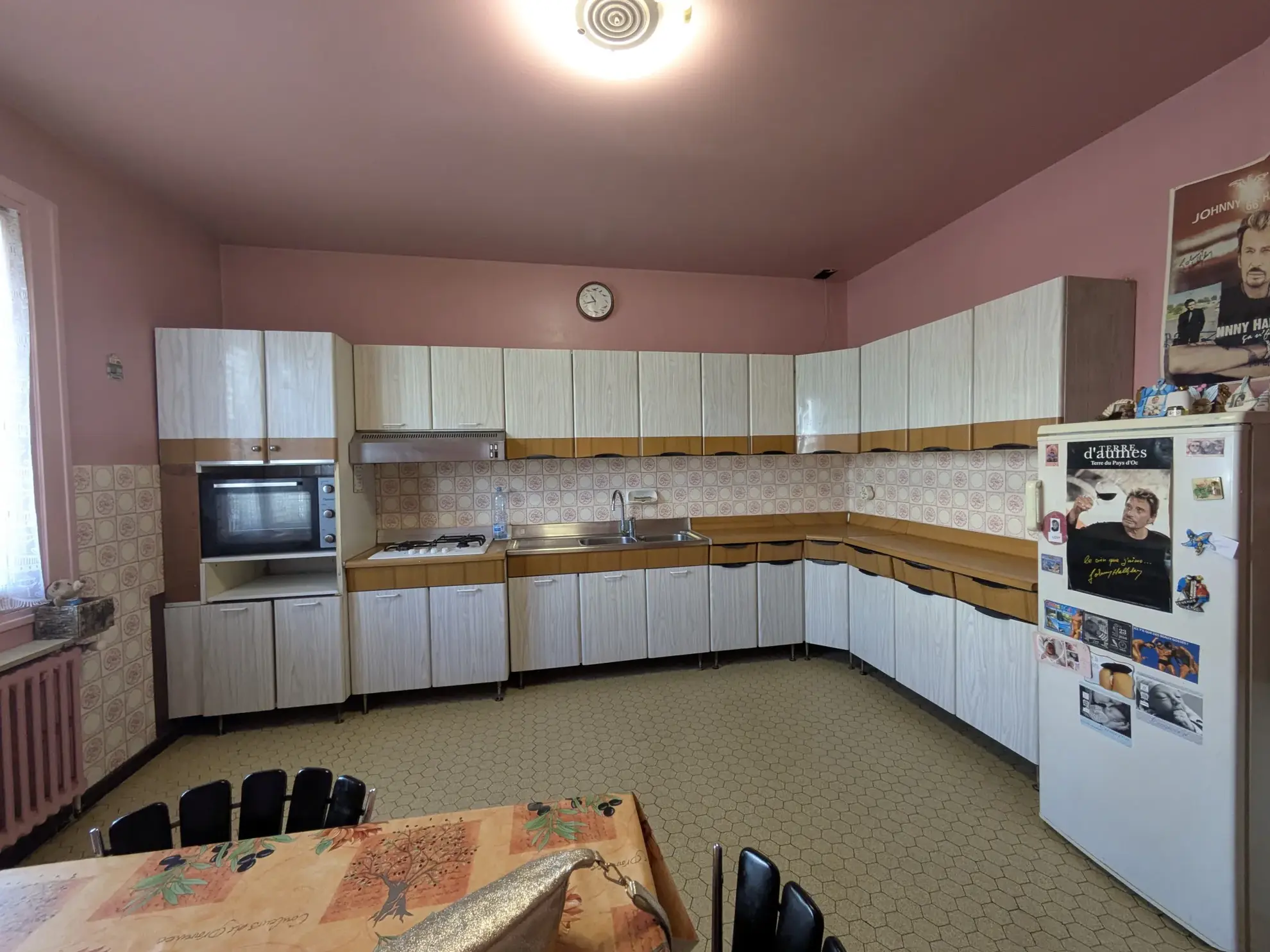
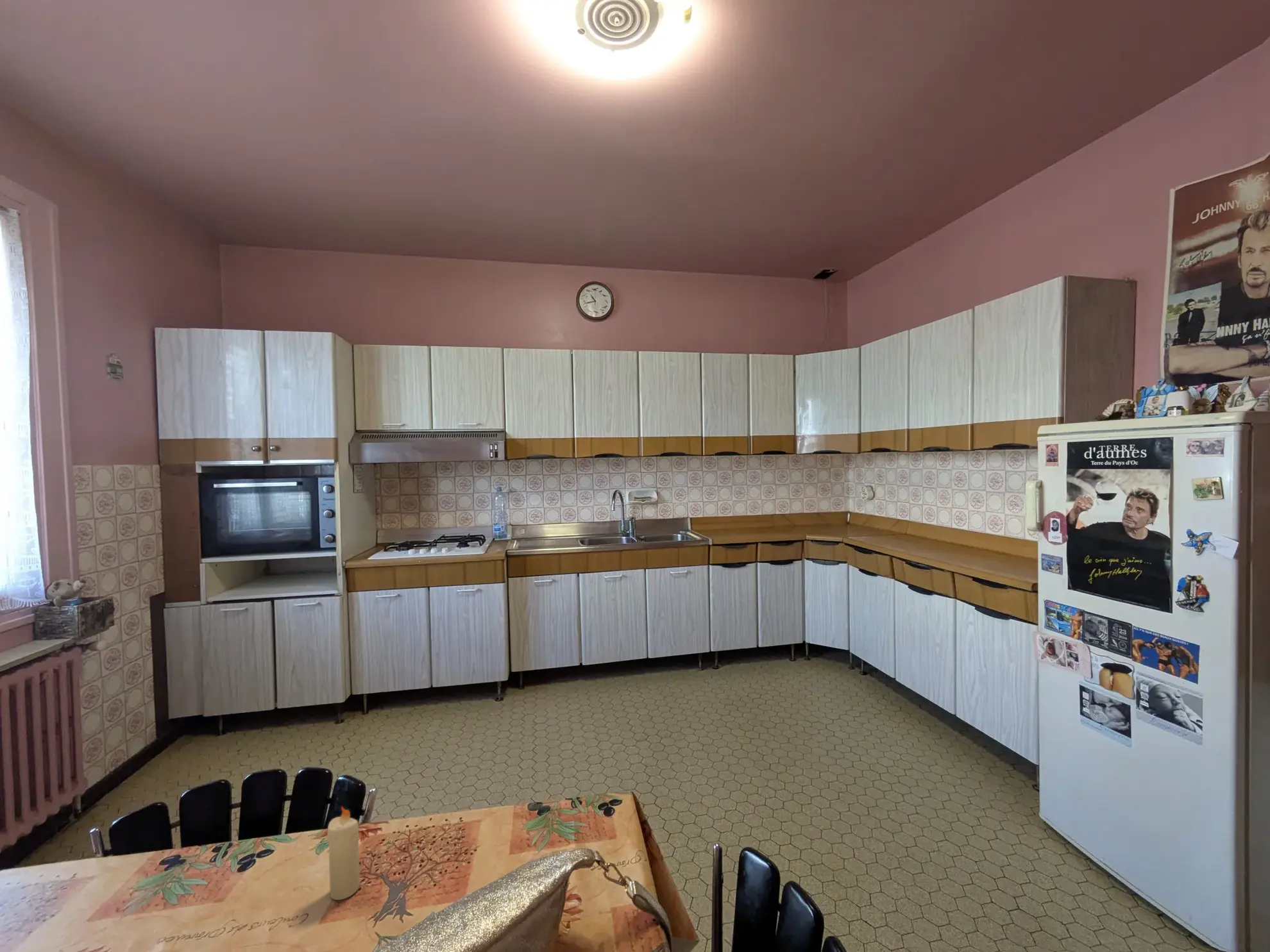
+ candle [326,806,360,901]
